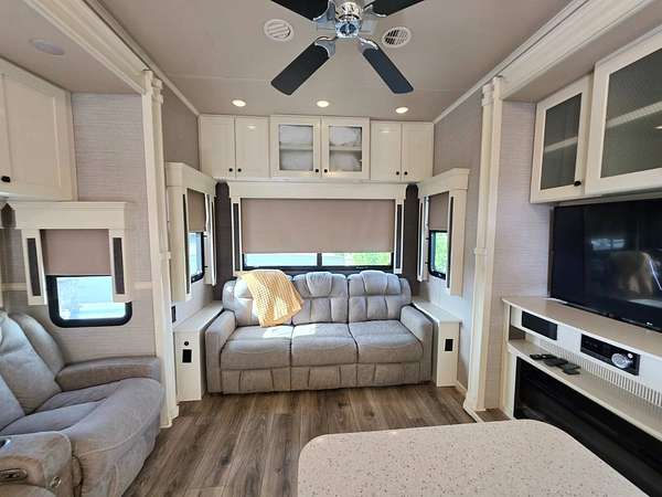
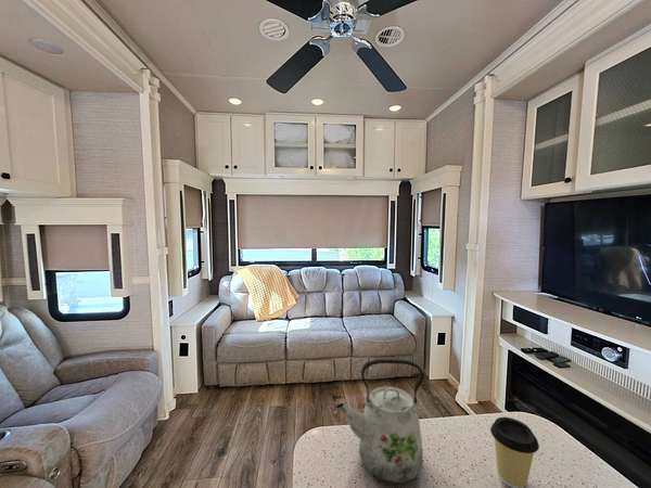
+ kettle [335,358,424,484]
+ coffee cup [489,416,540,488]
